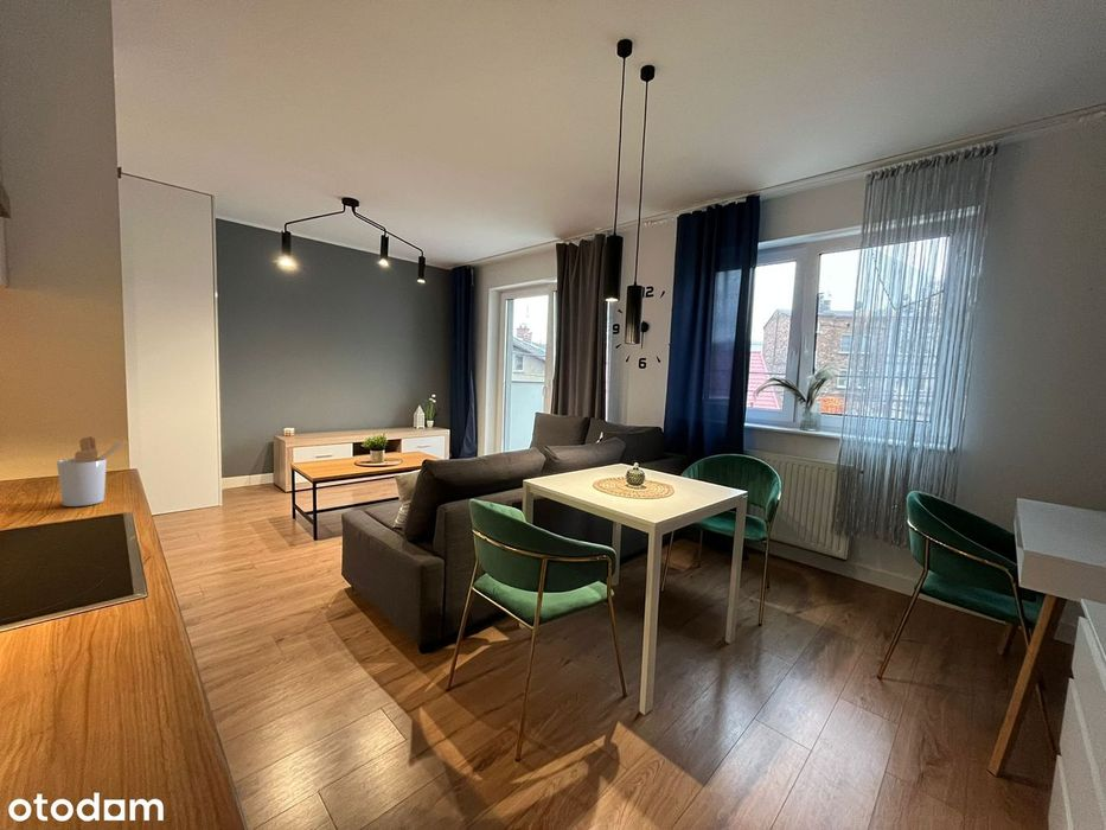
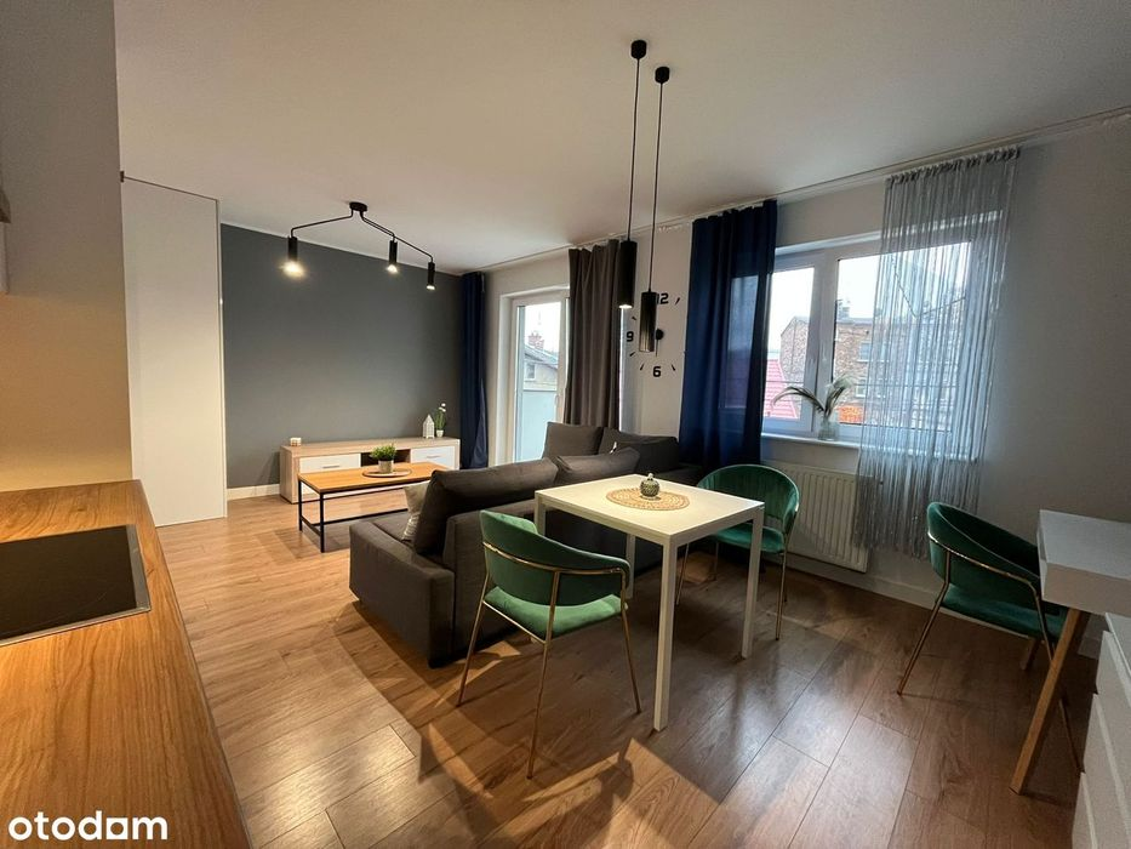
- utensil holder [56,435,129,507]
